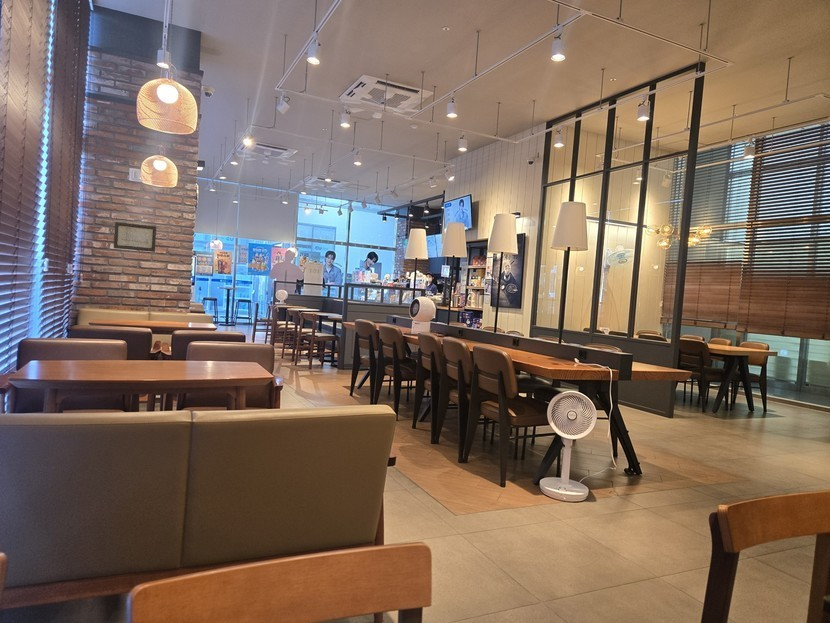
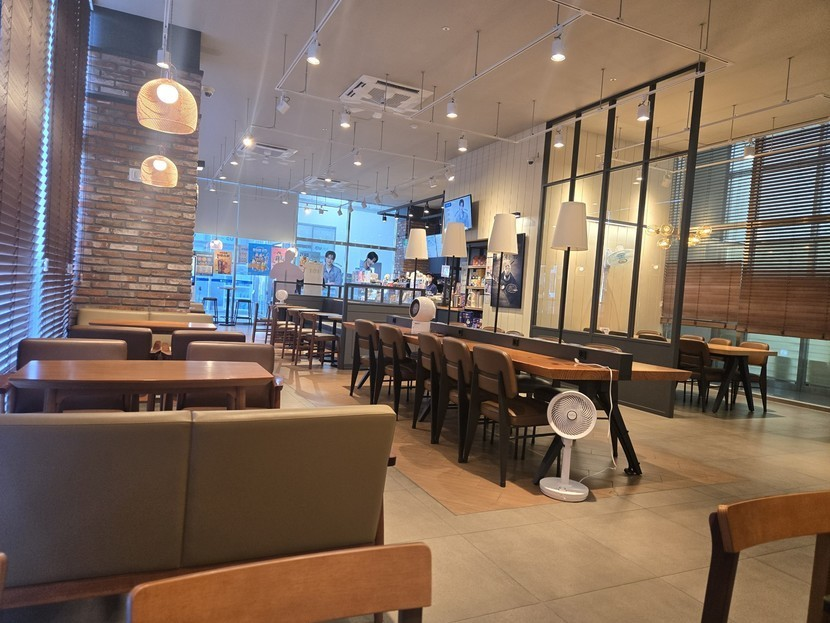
- wall art [113,221,157,253]
